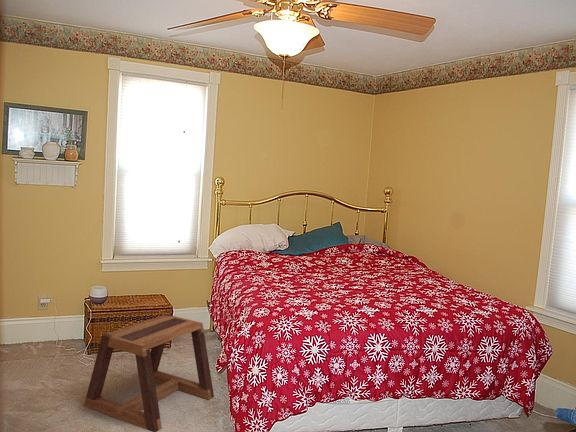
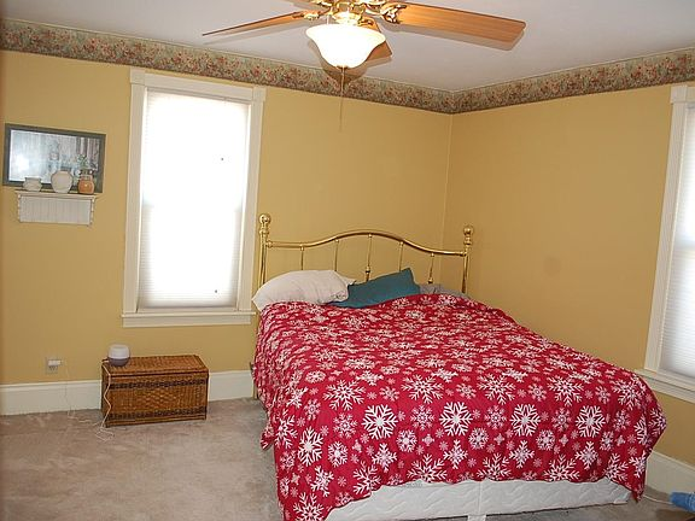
- stool [83,313,215,432]
